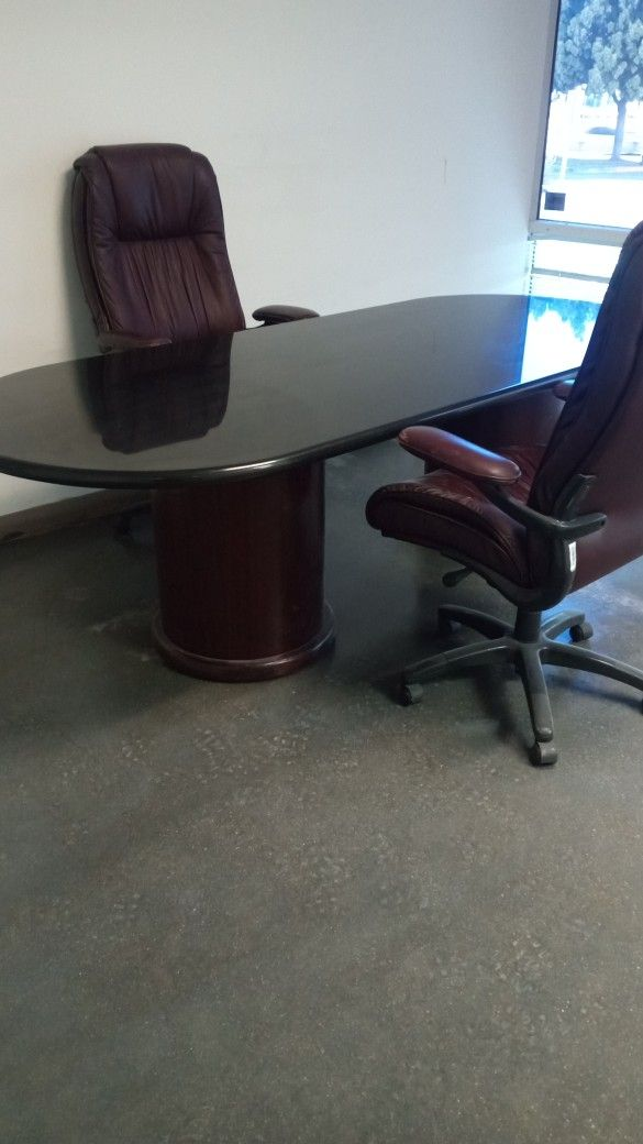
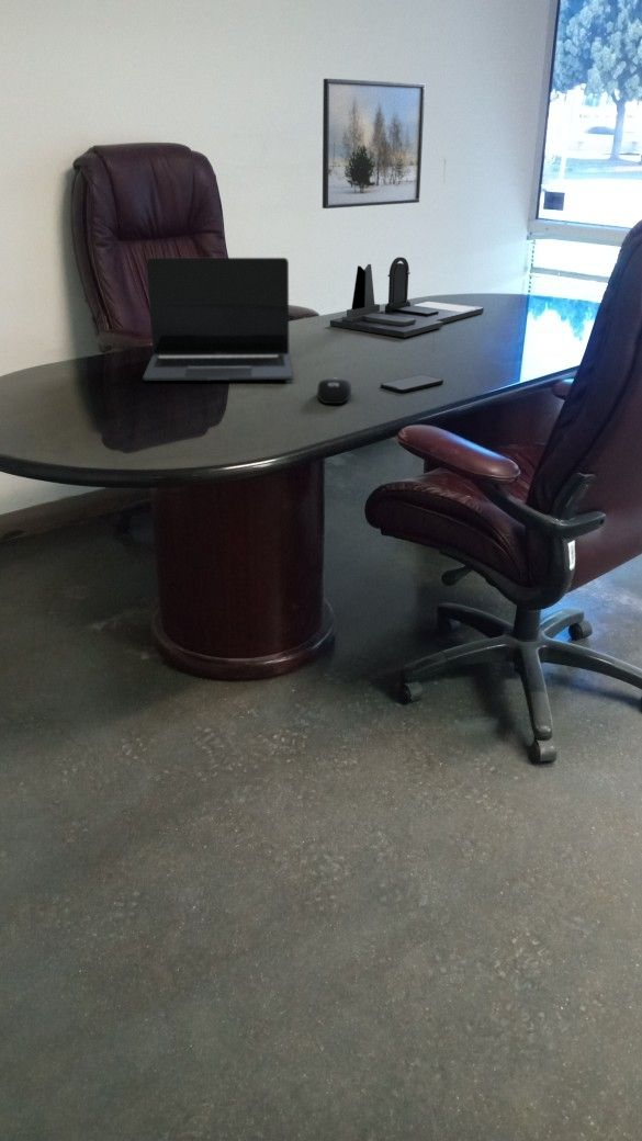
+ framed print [322,78,426,210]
+ laptop [143,257,294,382]
+ computer mouse [316,377,352,405]
+ desk organizer [329,256,485,338]
+ smartphone [380,374,444,394]
